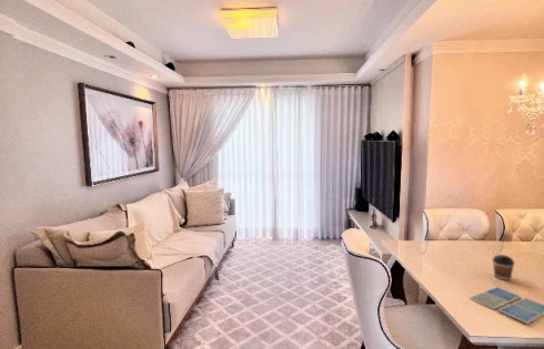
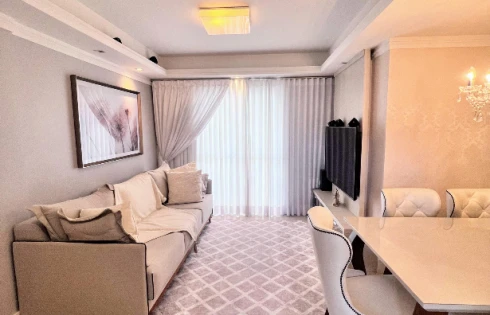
- drink coaster [469,286,544,325]
- coffee cup [492,254,515,281]
